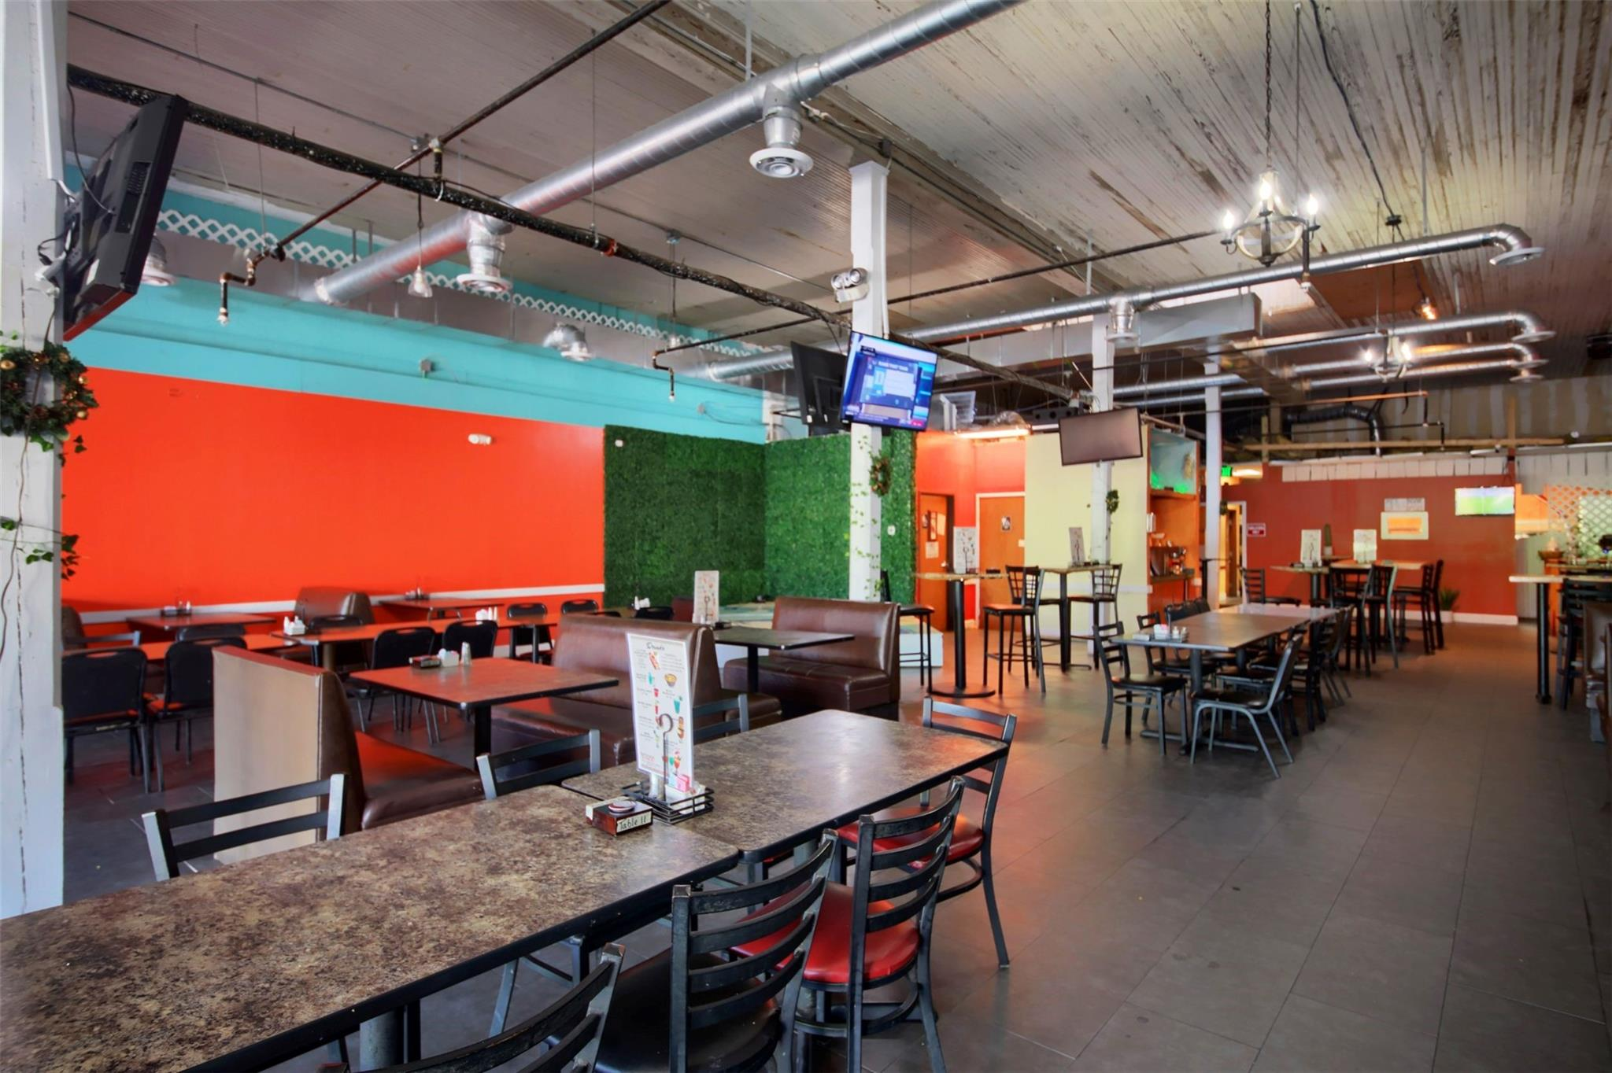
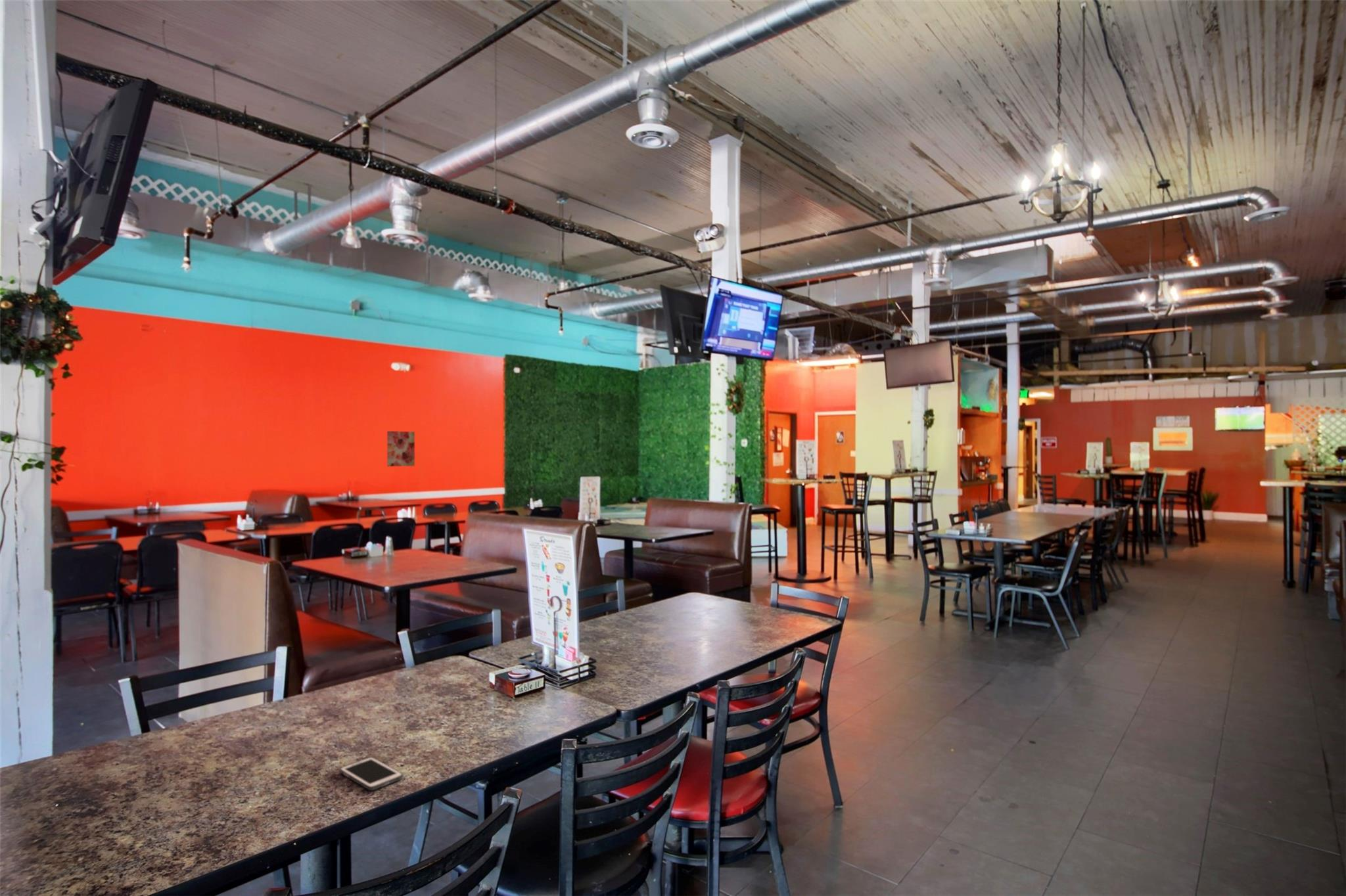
+ cell phone [339,756,404,791]
+ wall art [386,430,415,467]
